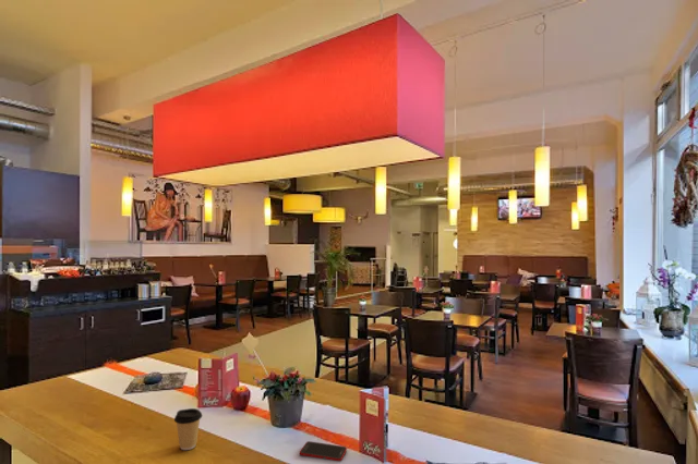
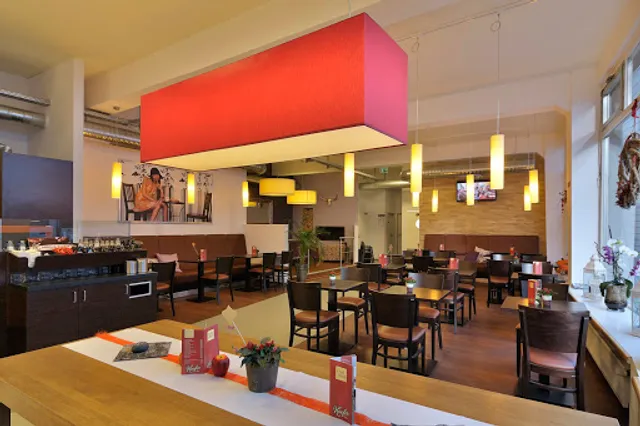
- cell phone [299,440,348,462]
- coffee cup [173,407,203,451]
